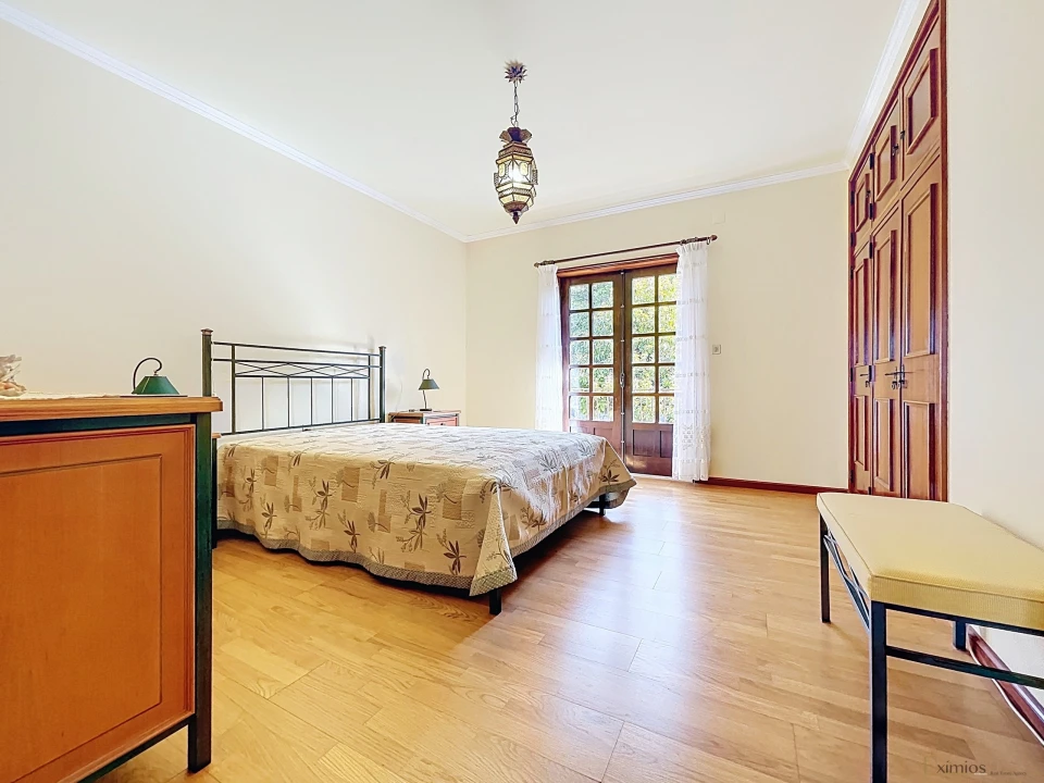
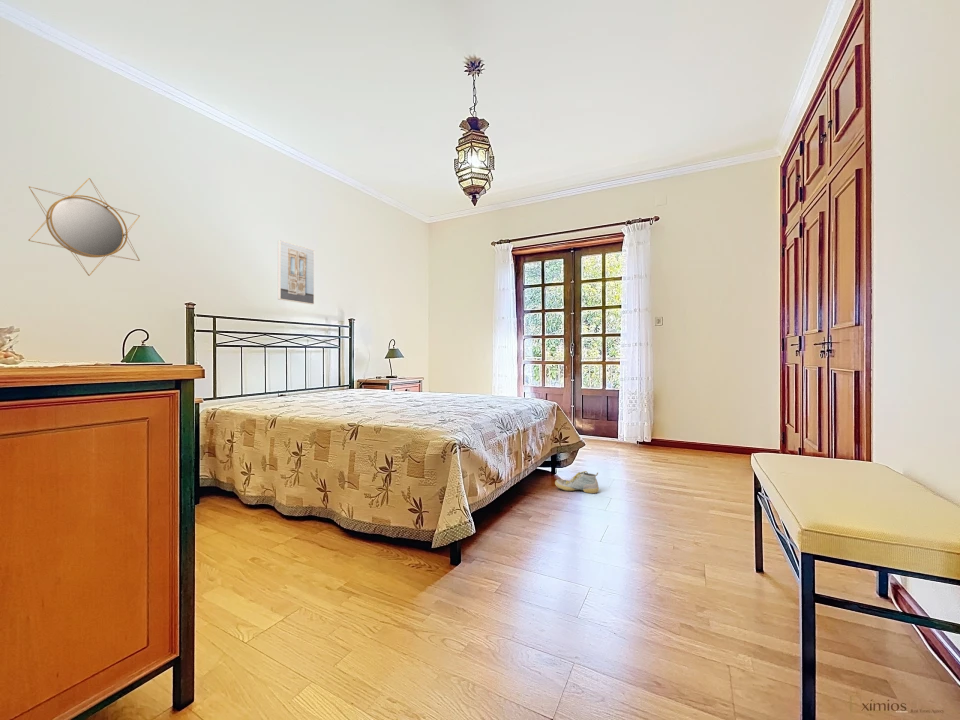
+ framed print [277,239,315,305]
+ shoe [554,470,600,494]
+ home mirror [27,177,141,277]
